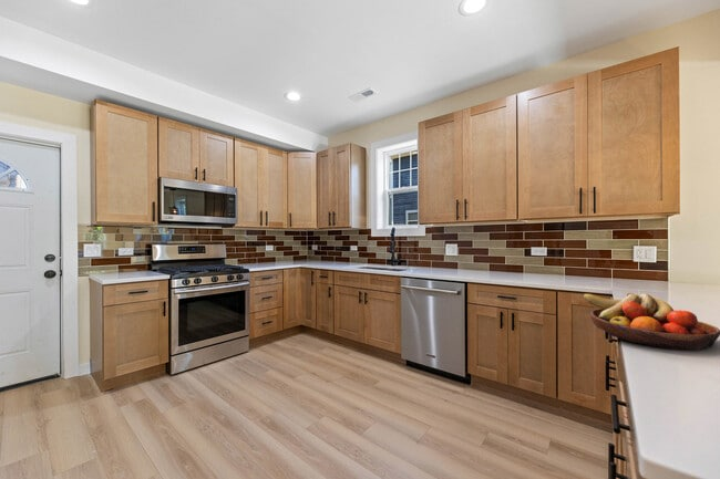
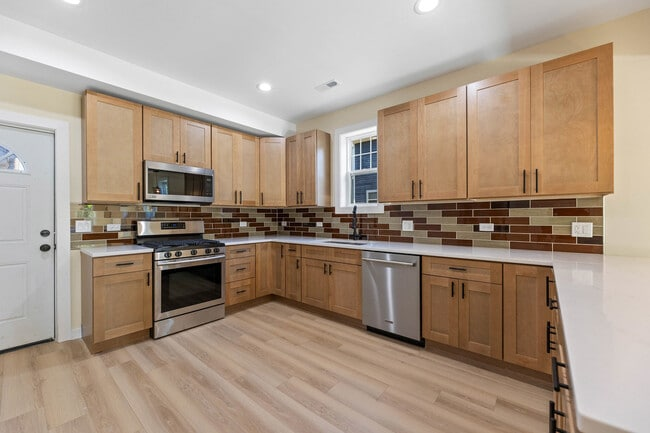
- fruit bowl [582,292,720,352]
